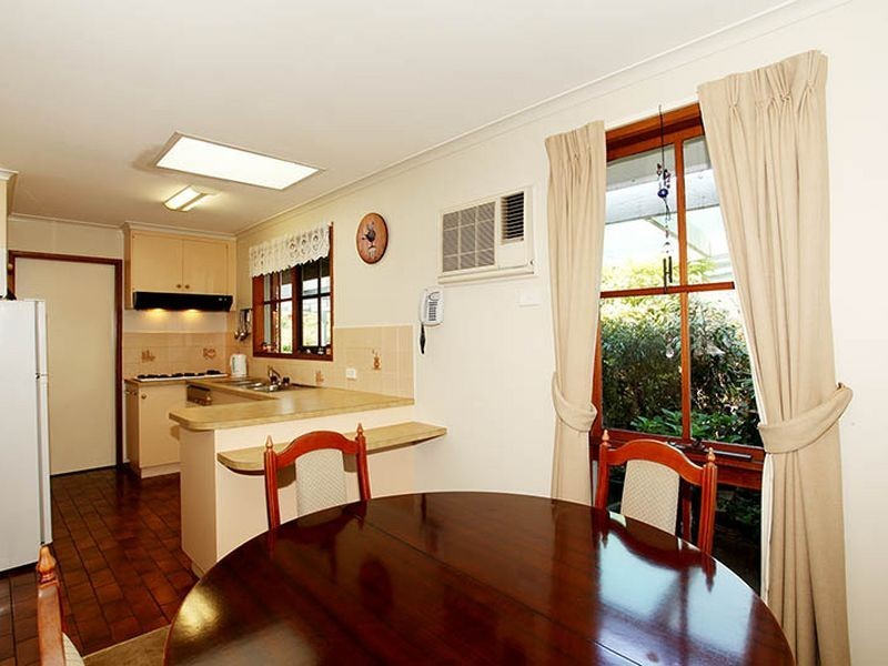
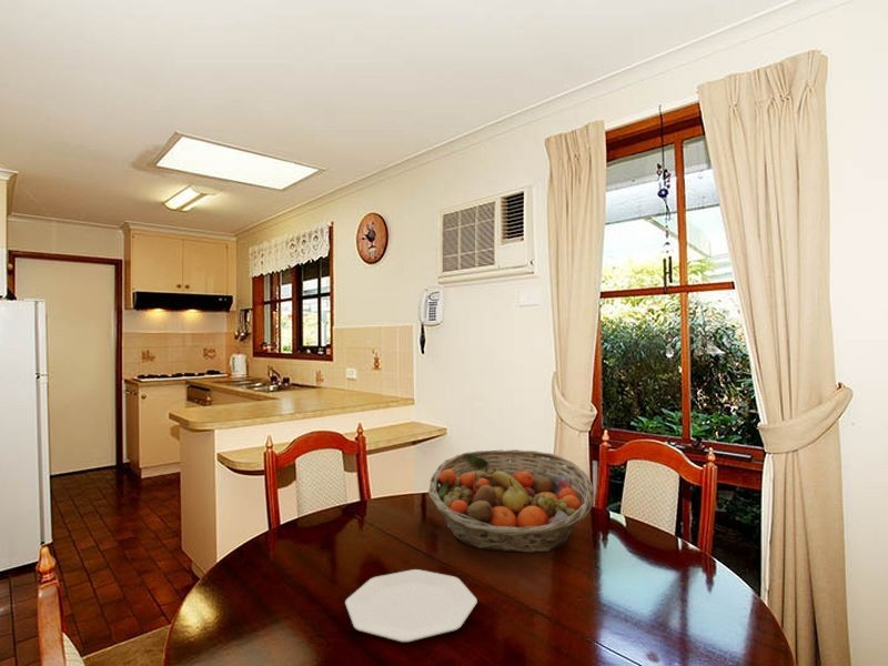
+ fruit basket [427,448,595,554]
+ plate [344,568,478,644]
